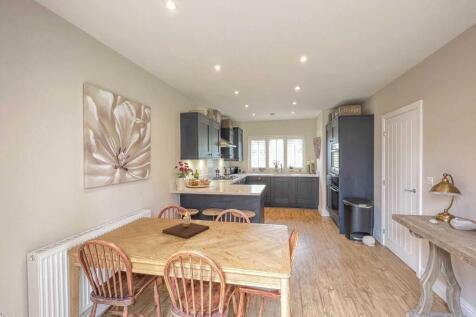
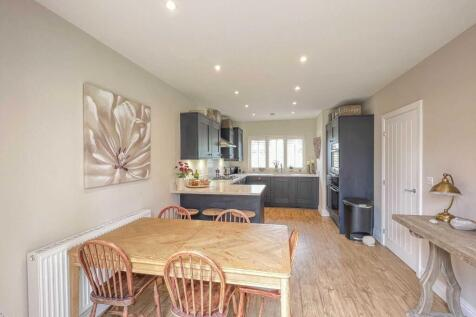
- candle [161,211,210,239]
